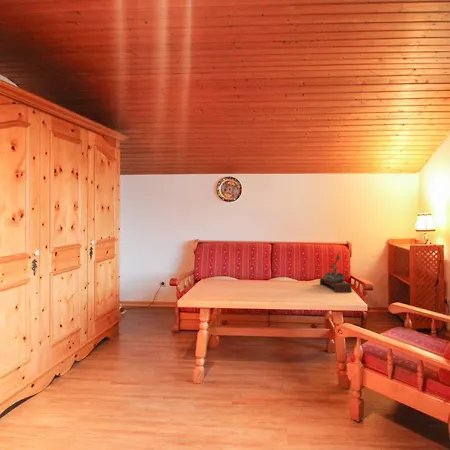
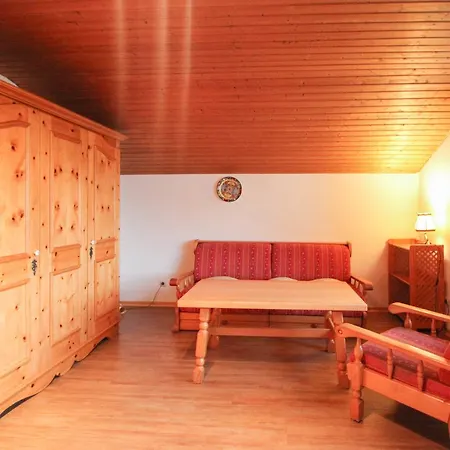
- bonsai tree [319,253,353,293]
